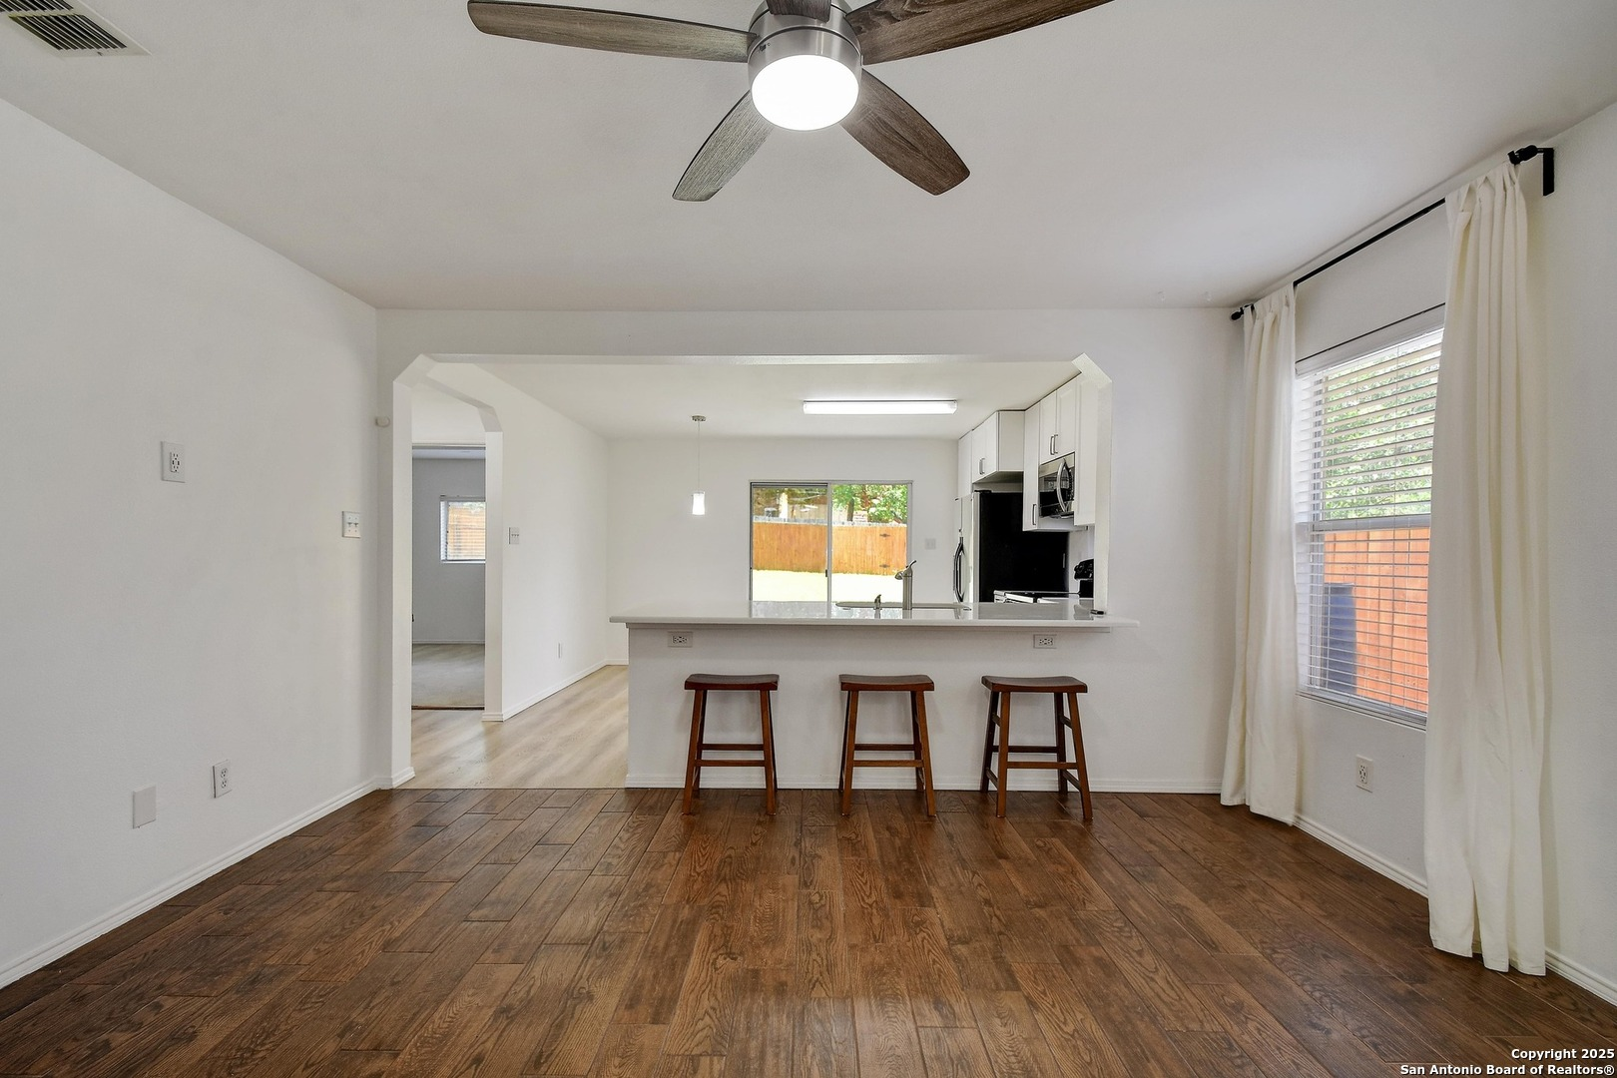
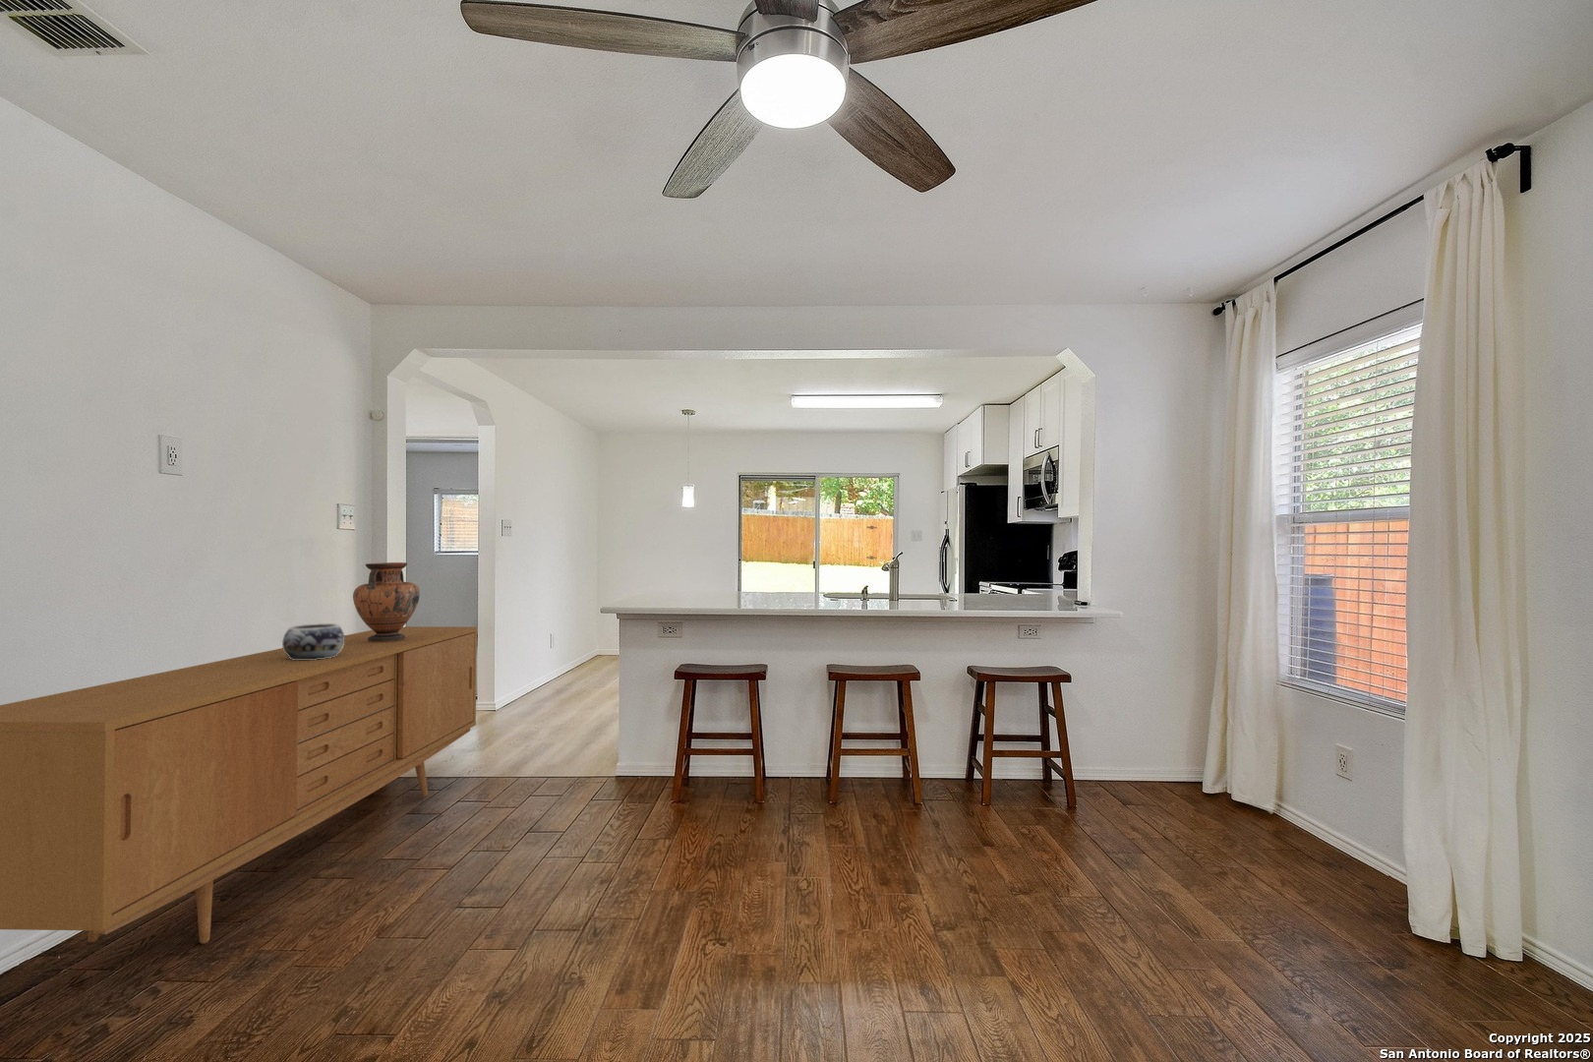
+ vase [352,562,421,642]
+ sideboard [0,626,478,945]
+ decorative bowl [281,622,345,660]
